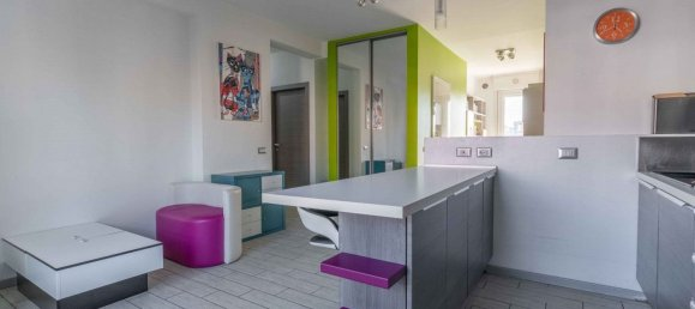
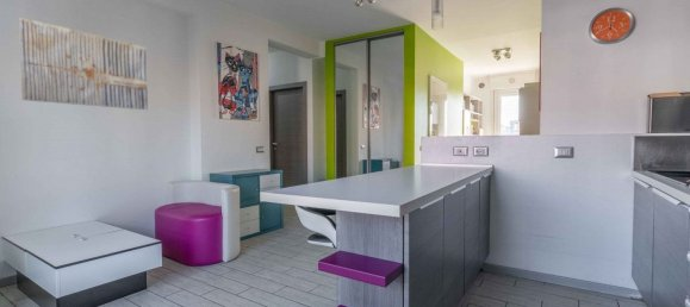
+ wall art [18,17,149,111]
